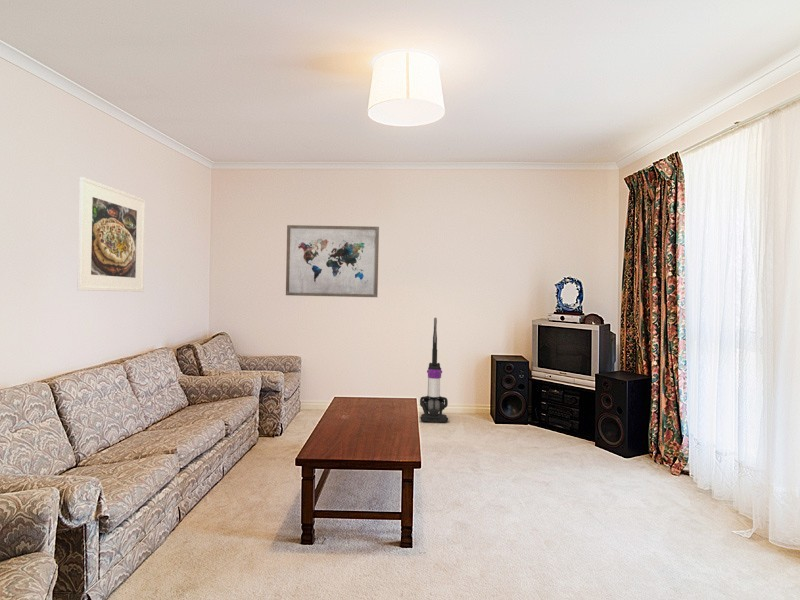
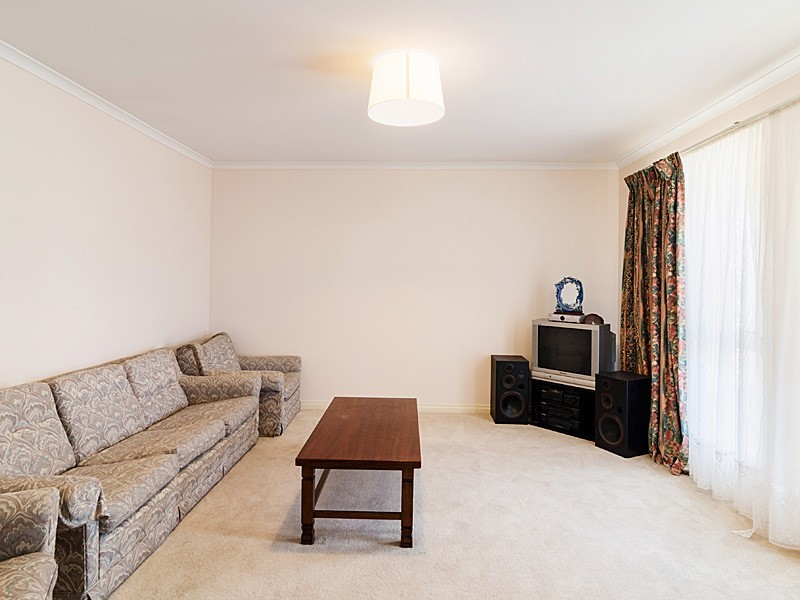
- vacuum cleaner [419,317,449,423]
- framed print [76,176,146,293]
- wall art [285,224,380,298]
